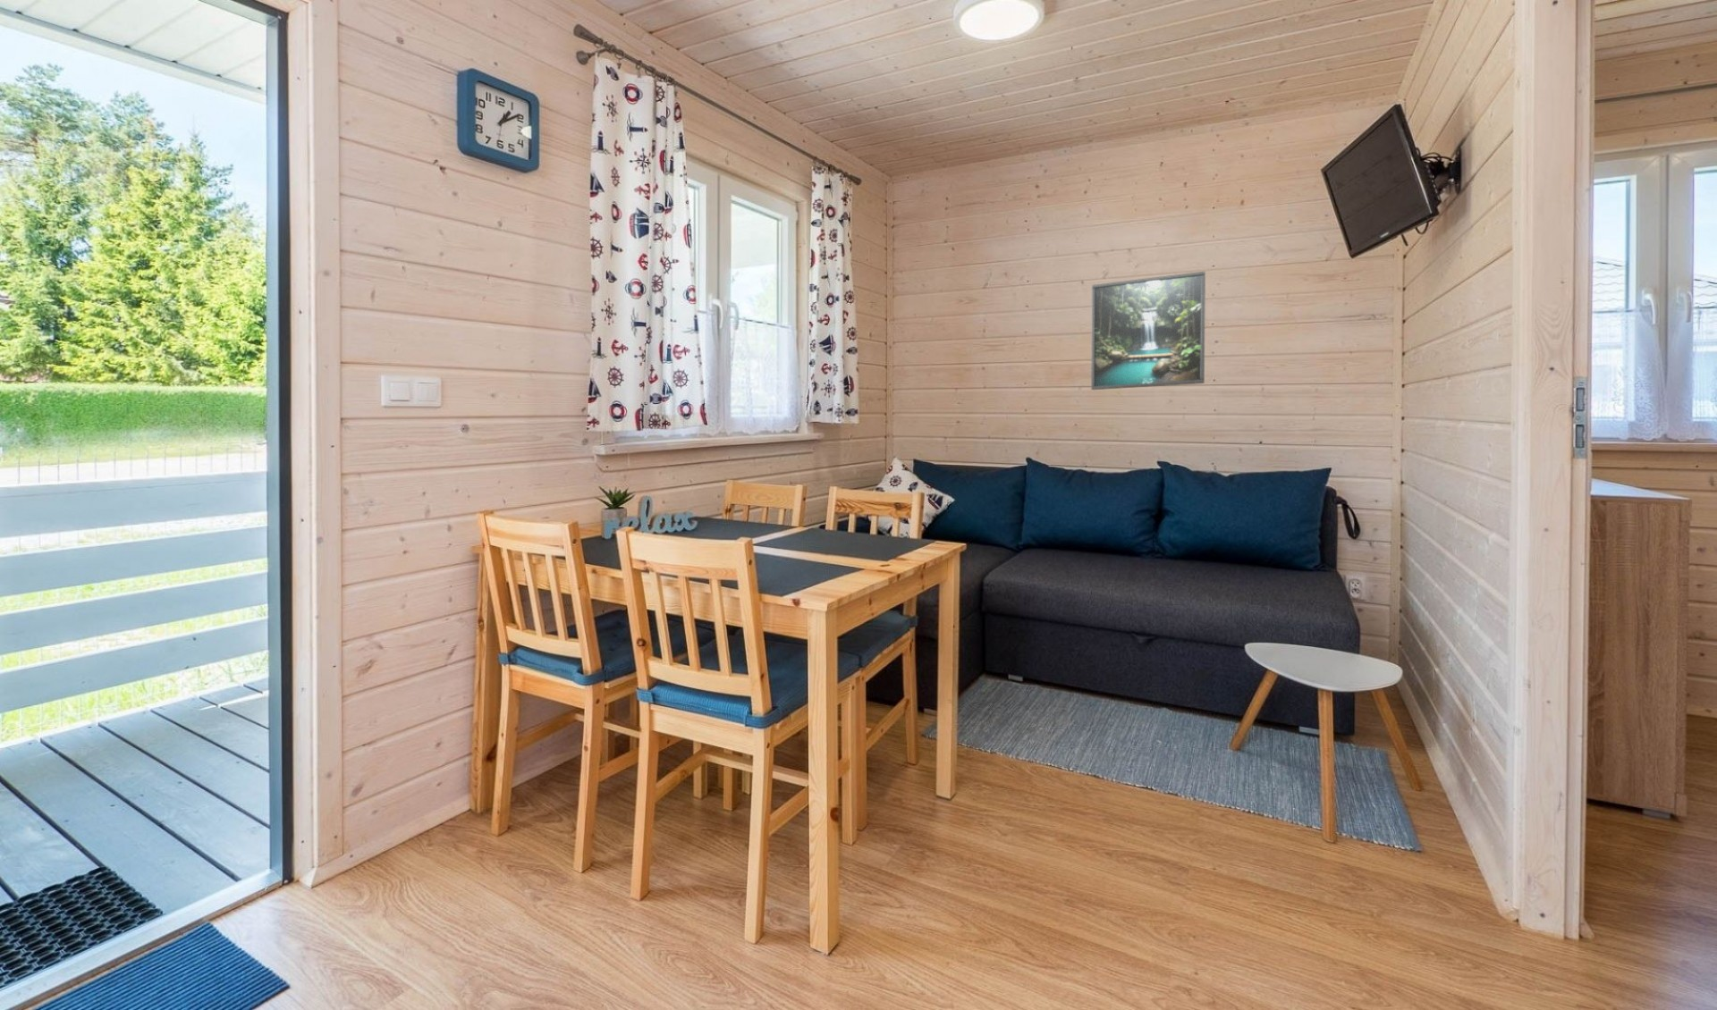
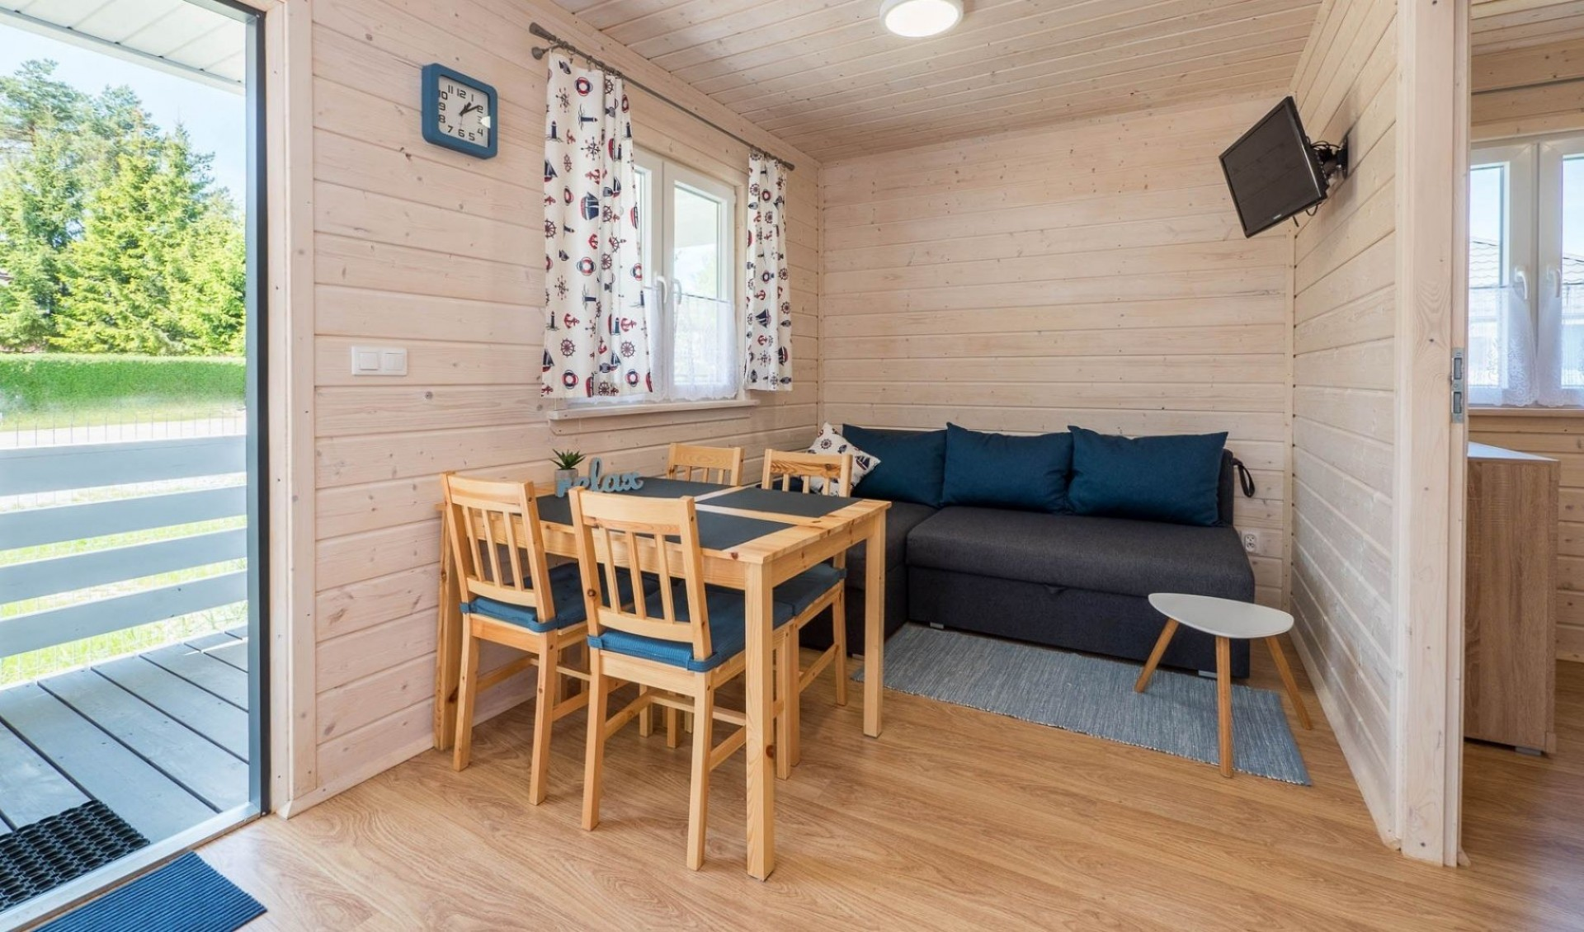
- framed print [1091,271,1206,391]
